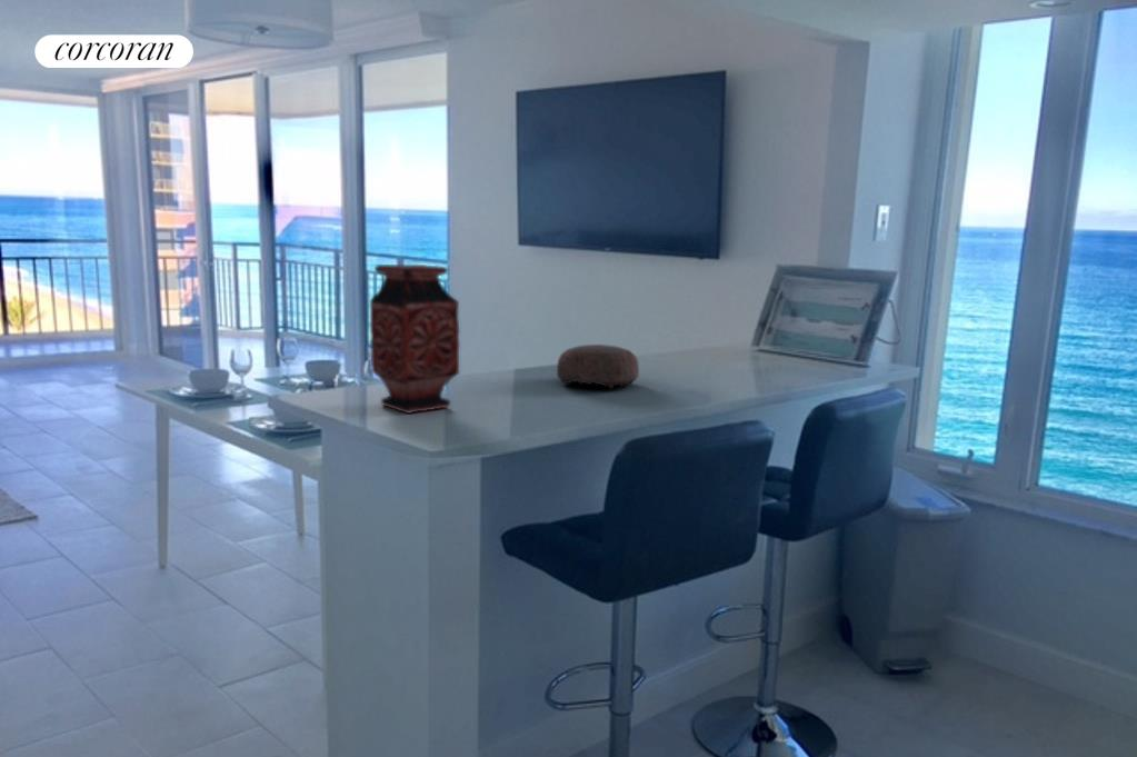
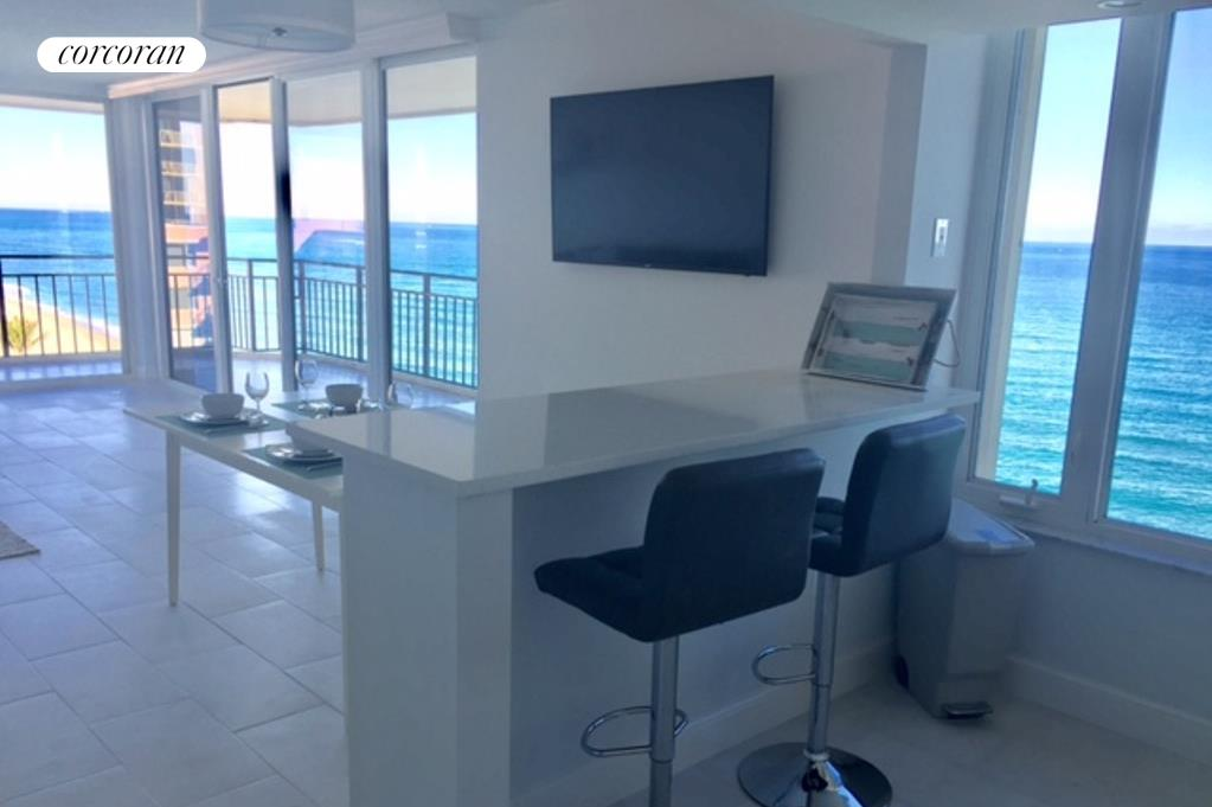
- vase [369,263,460,415]
- decorative bowl [556,343,640,390]
